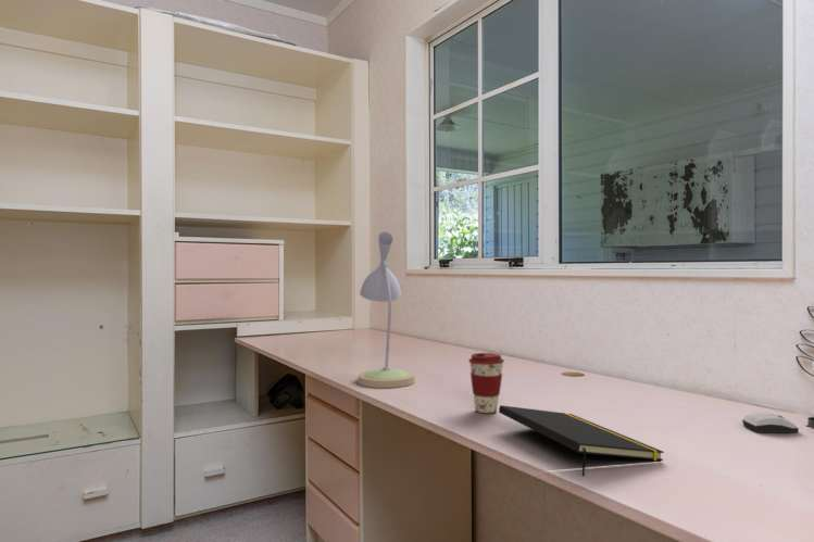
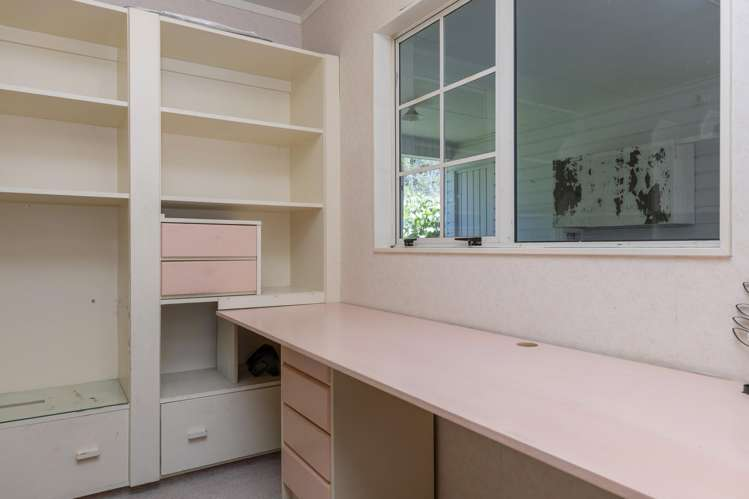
- desk lamp [356,231,416,389]
- notepad [498,404,665,477]
- computer mouse [741,412,800,434]
- coffee cup [467,352,505,414]
